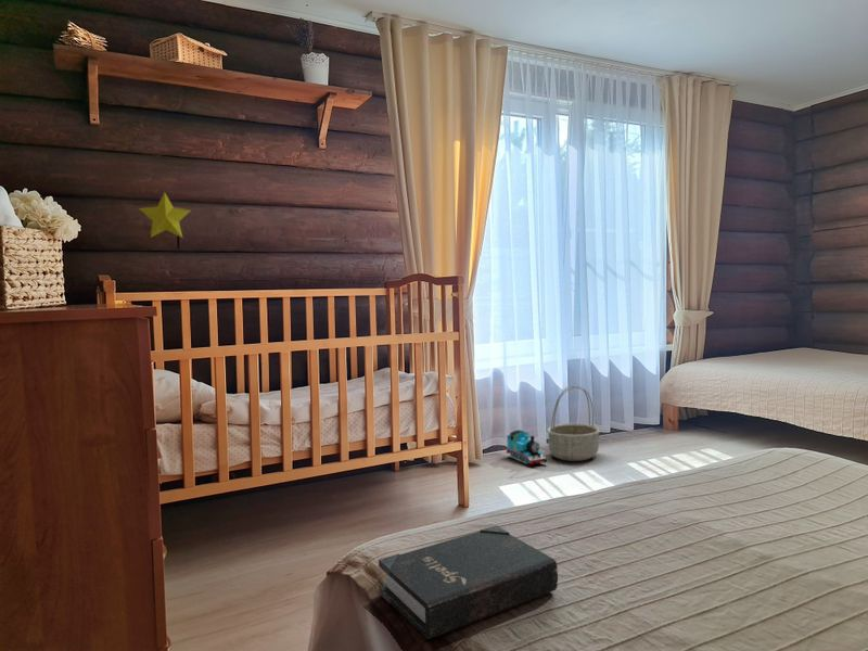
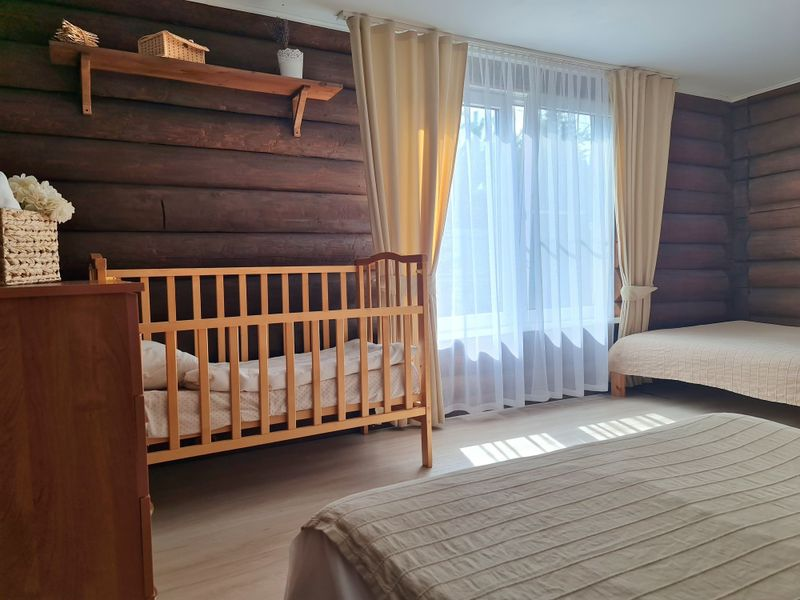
- decorative star [138,191,192,239]
- hardback book [378,524,559,640]
- toy train [506,429,548,465]
- basket [546,384,601,462]
